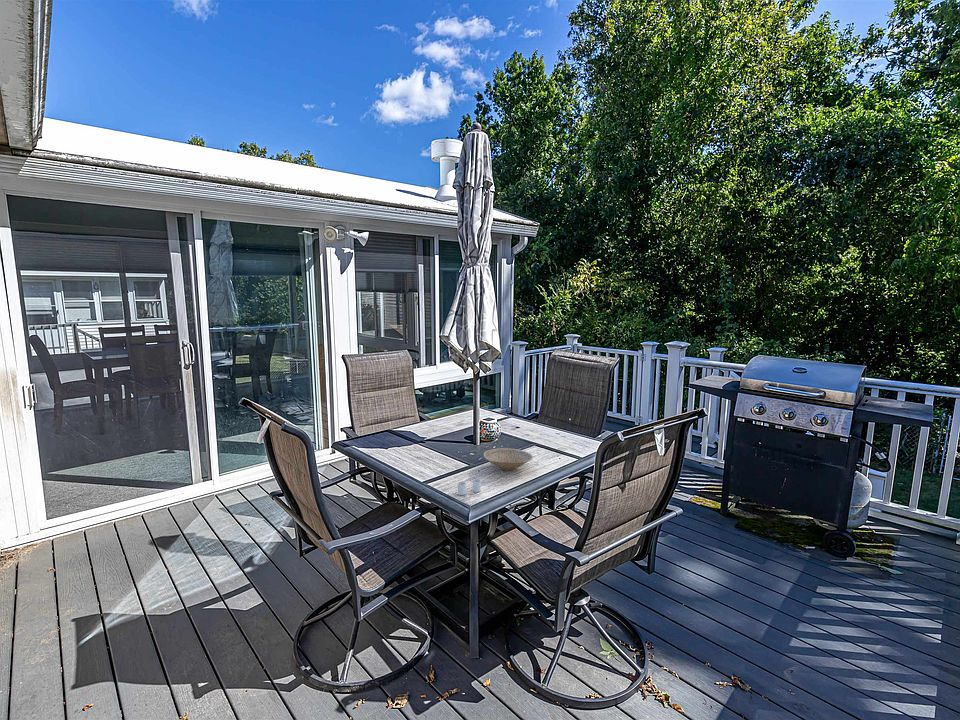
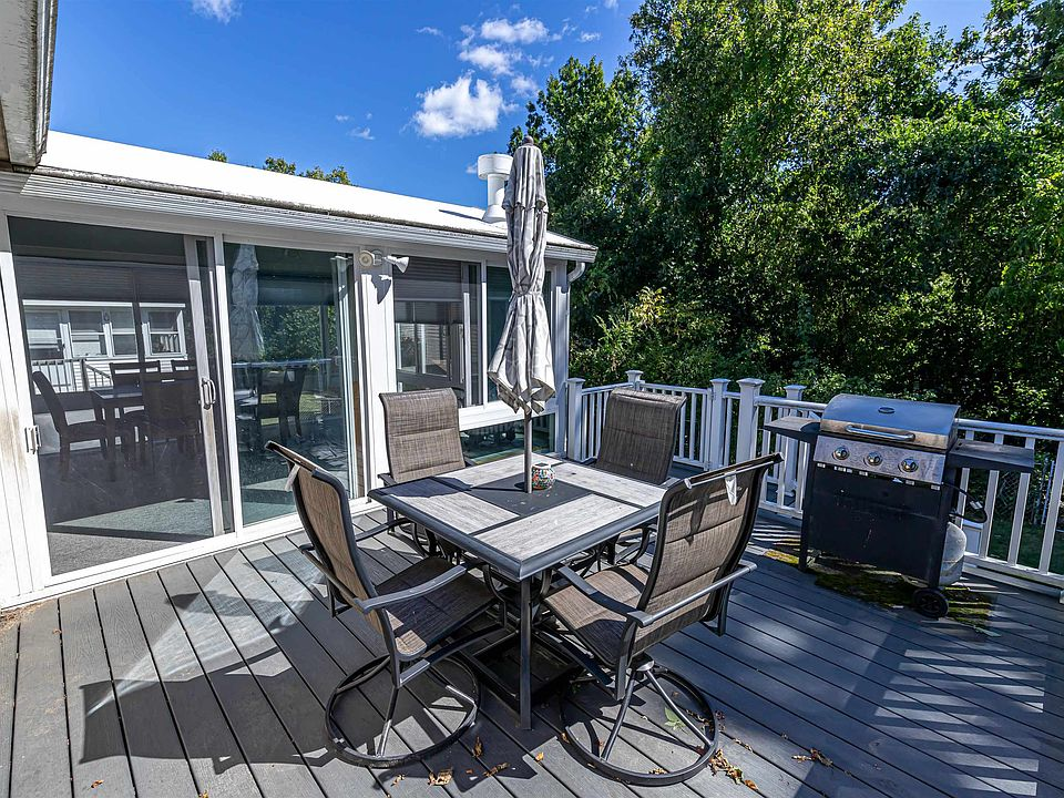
- bowl [483,447,534,472]
- drinking glass [457,478,482,496]
